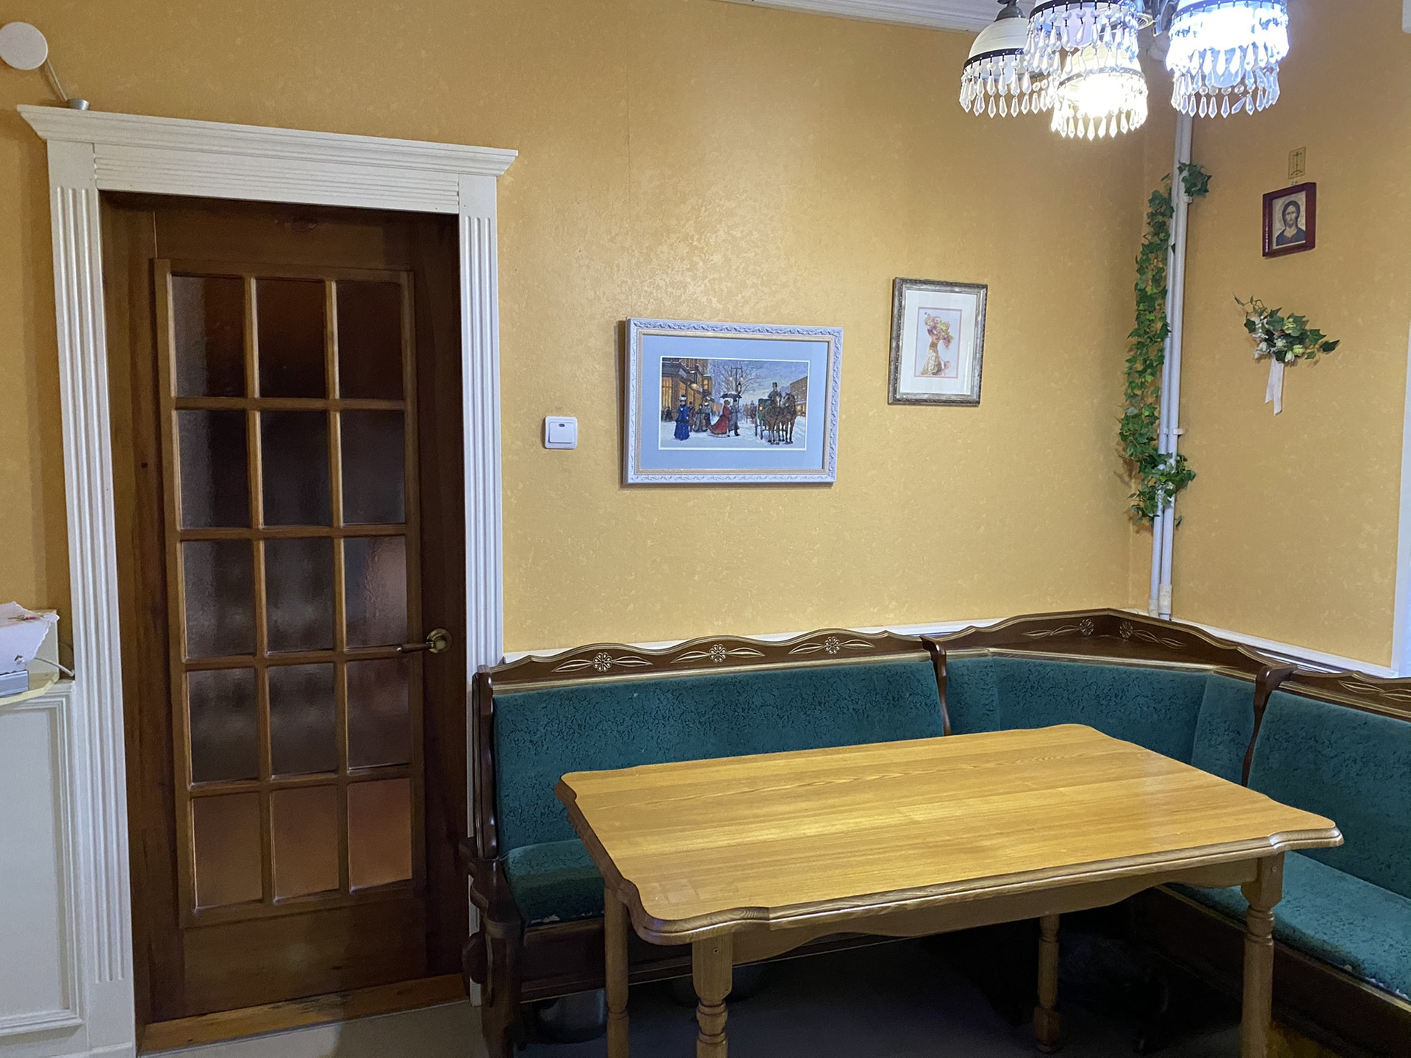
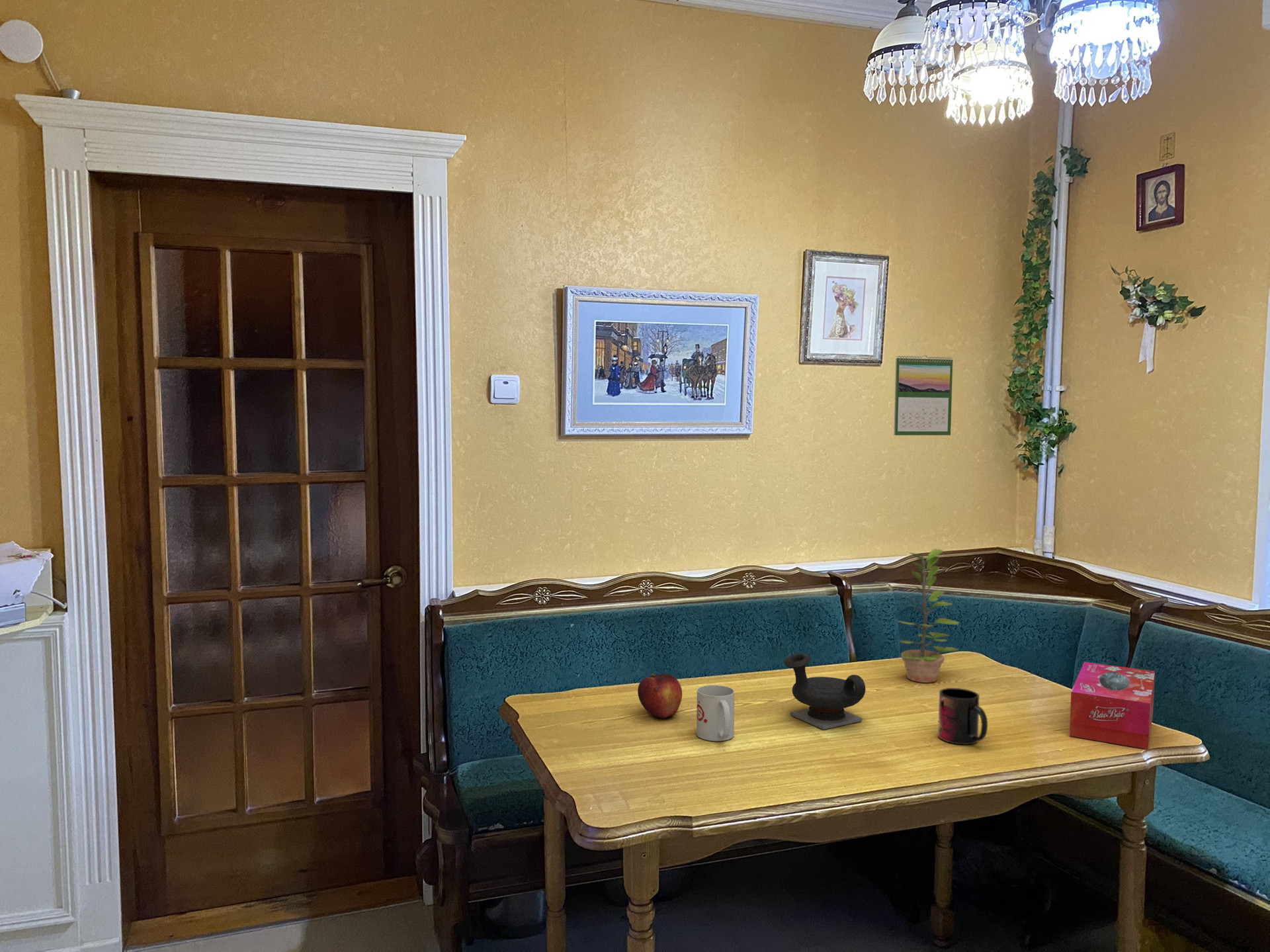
+ tissue box [1069,662,1156,750]
+ mug [937,687,988,745]
+ mug [696,685,735,742]
+ calendar [894,355,953,436]
+ plant [896,548,959,683]
+ fruit [637,673,683,719]
+ teapot [784,653,866,730]
